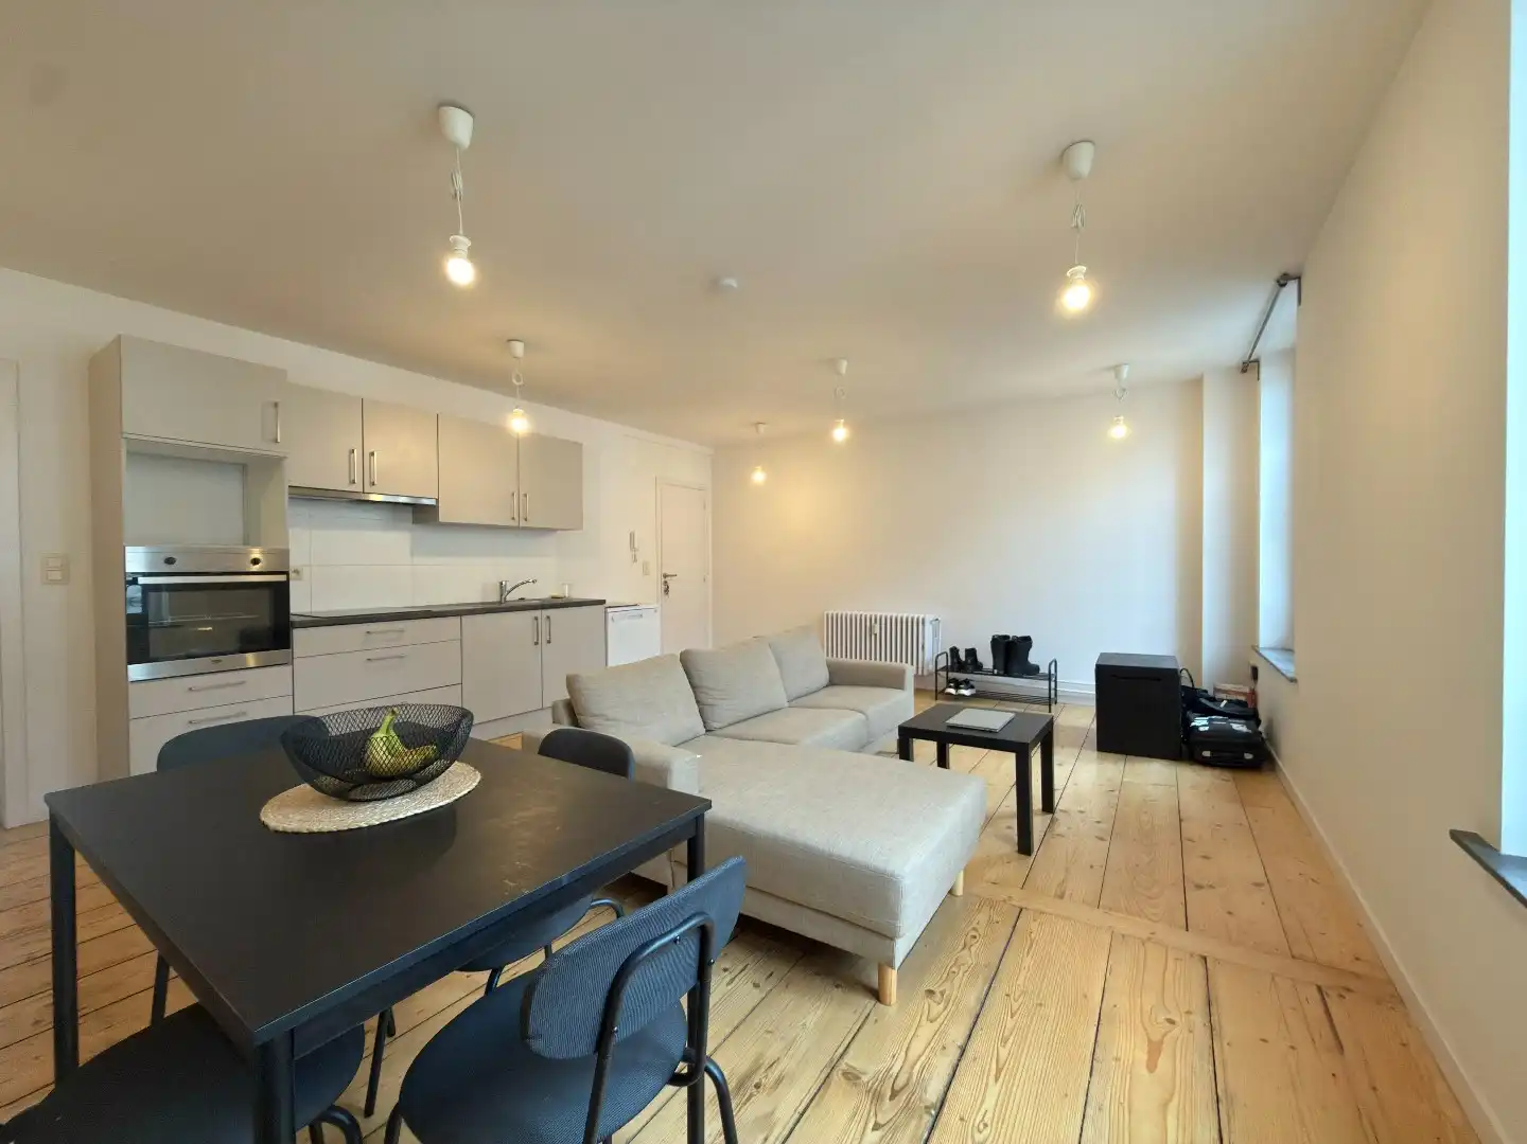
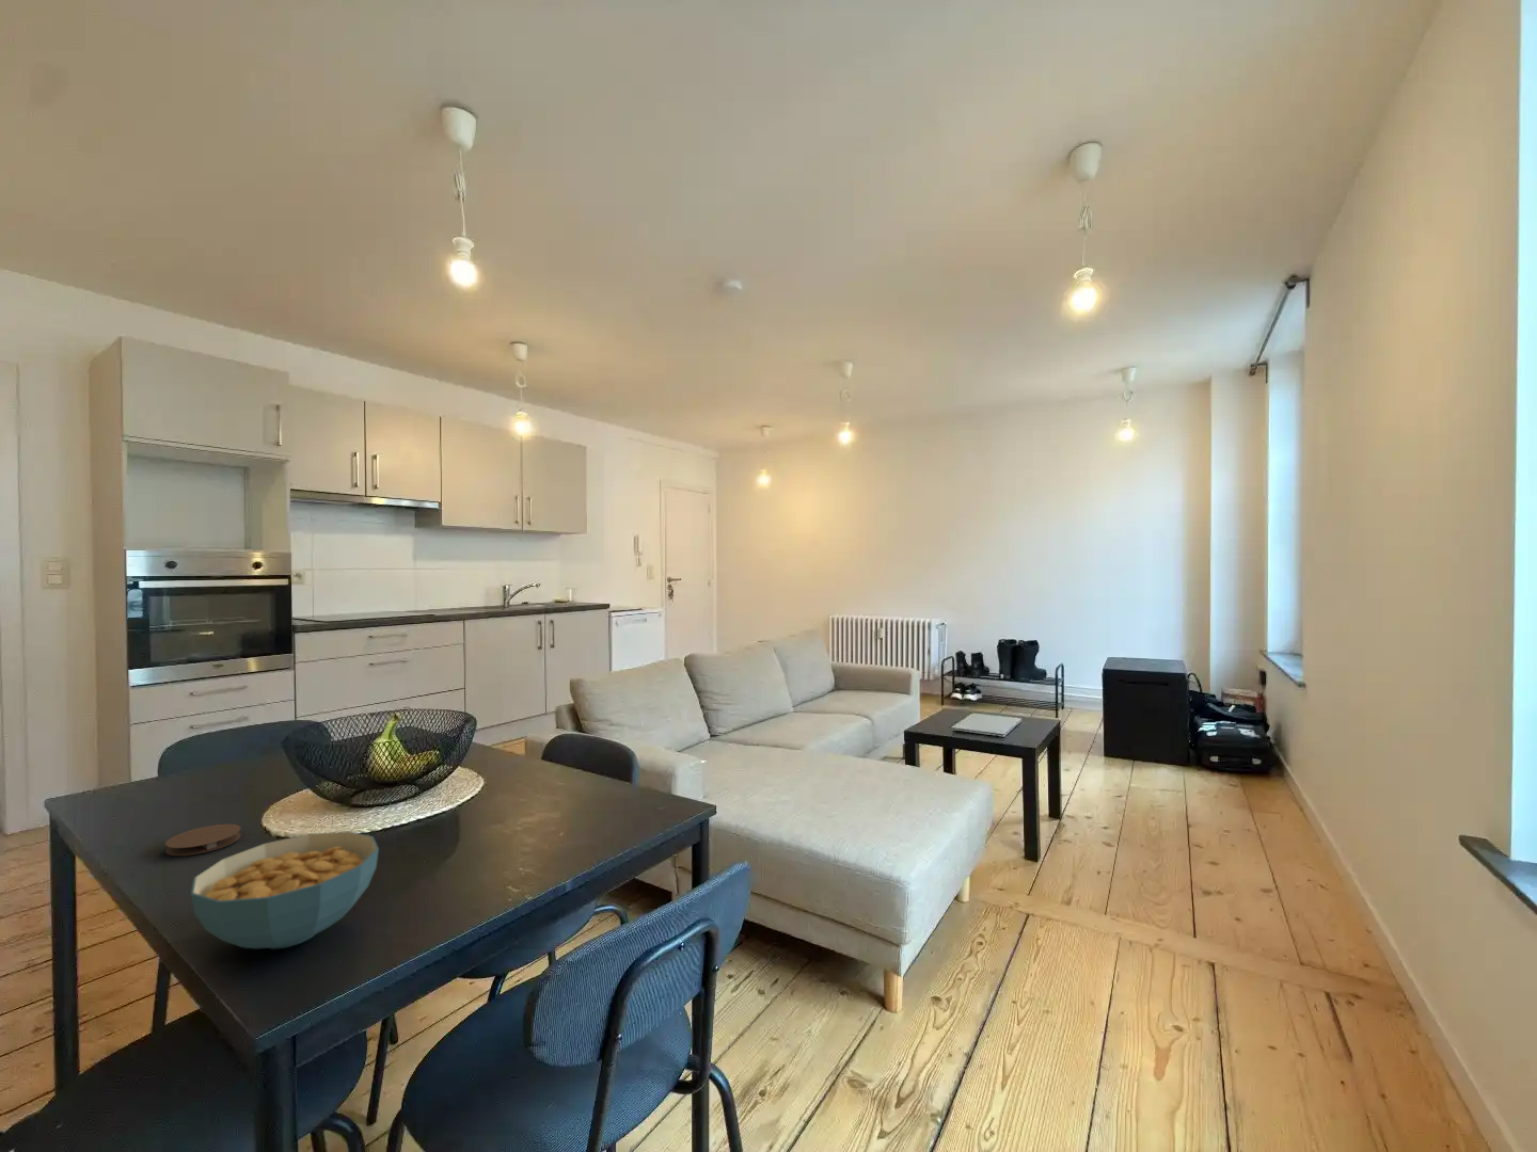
+ cereal bowl [190,830,380,950]
+ coaster [165,824,242,857]
